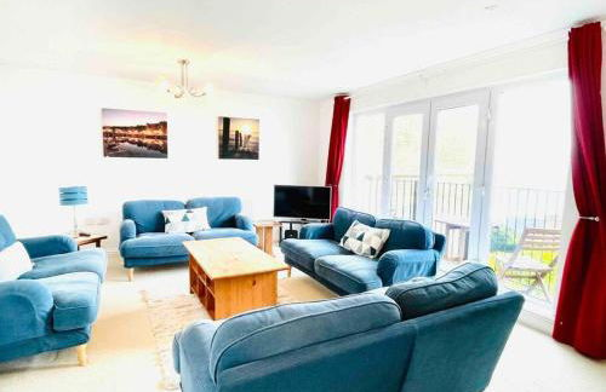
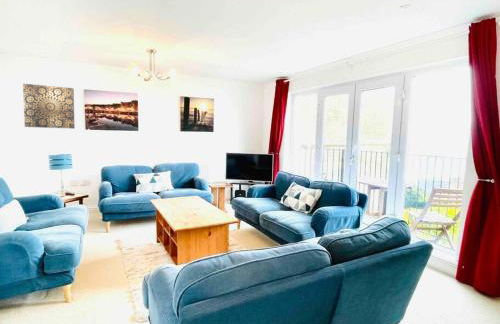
+ wall art [22,83,76,130]
